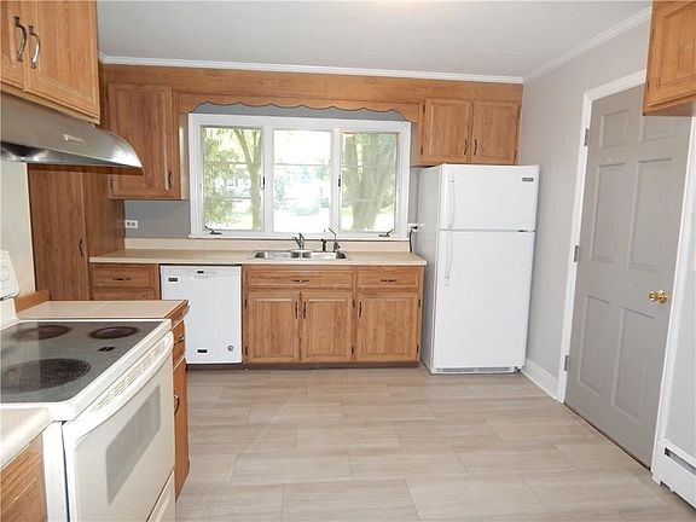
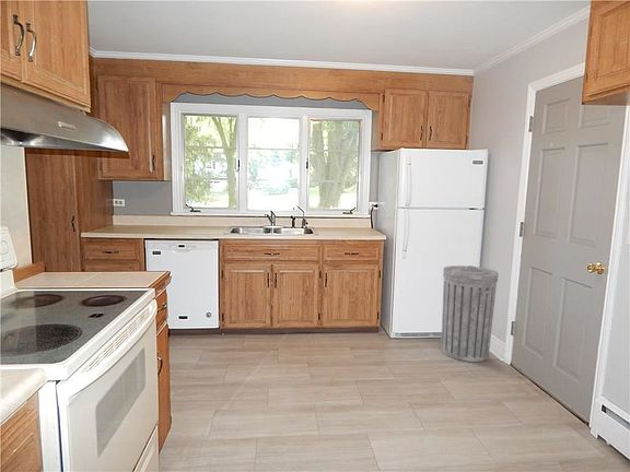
+ trash can [440,264,500,363]
